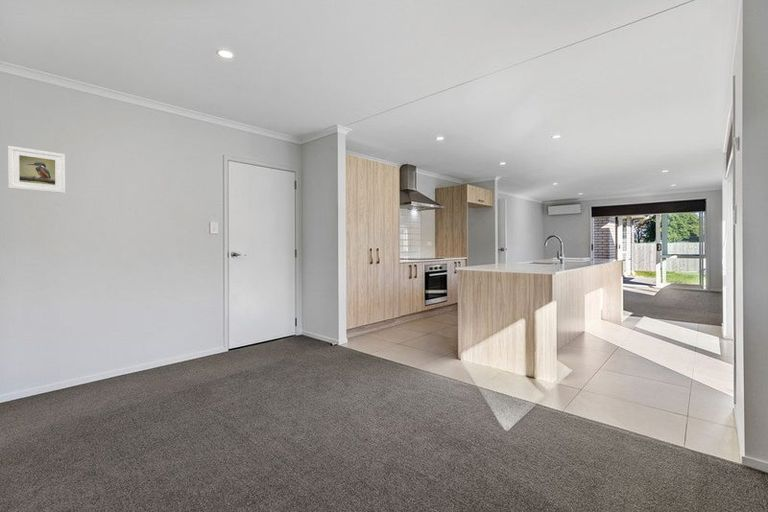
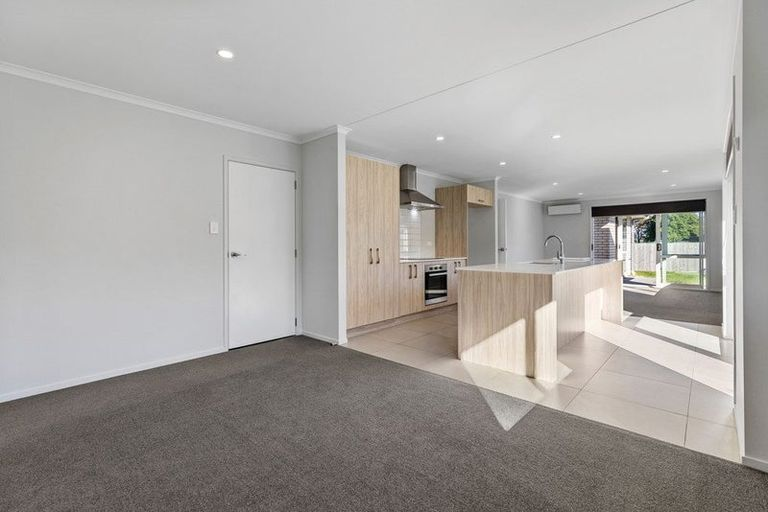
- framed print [7,145,66,194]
